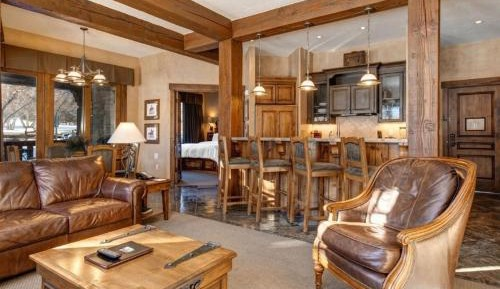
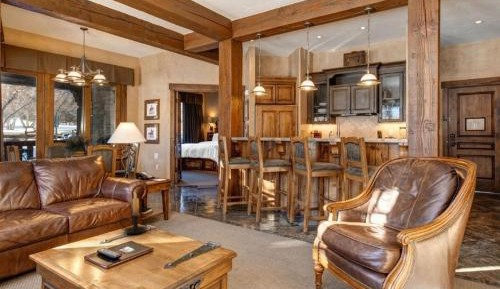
+ candle holder [118,191,148,235]
